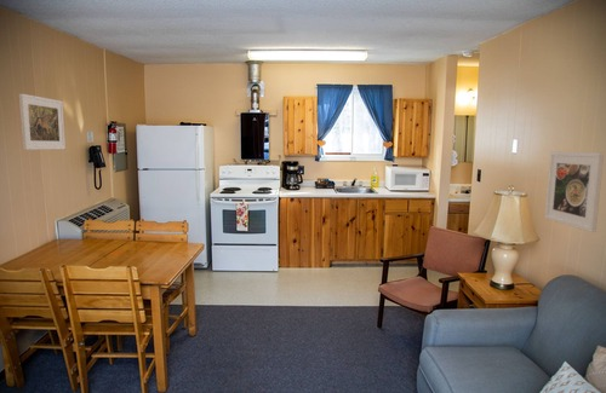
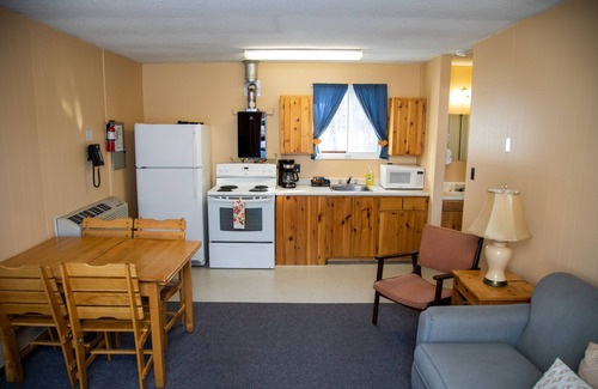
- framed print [544,150,605,233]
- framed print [18,92,67,151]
